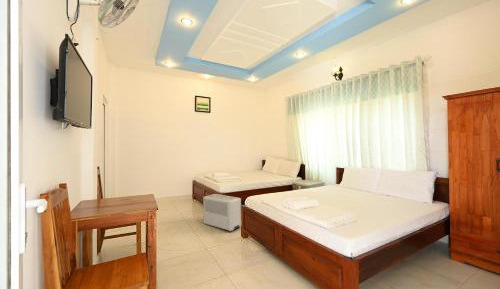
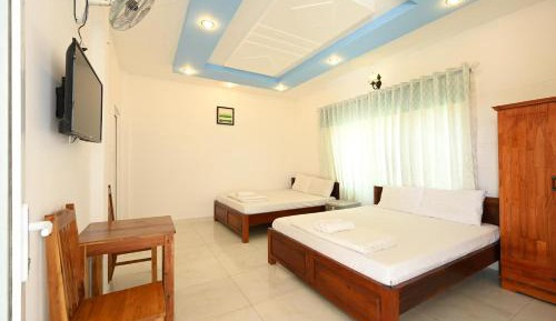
- air purifier [203,193,242,233]
